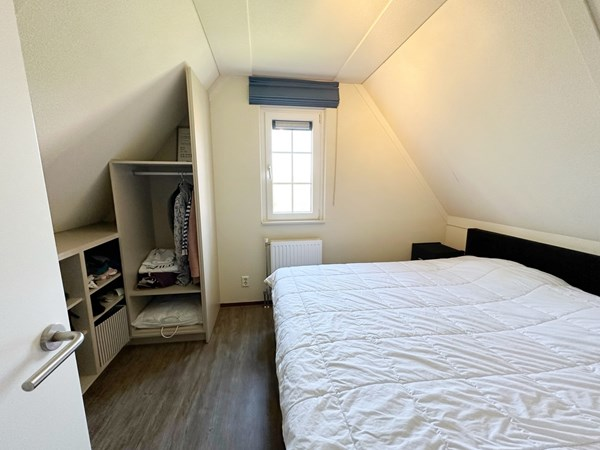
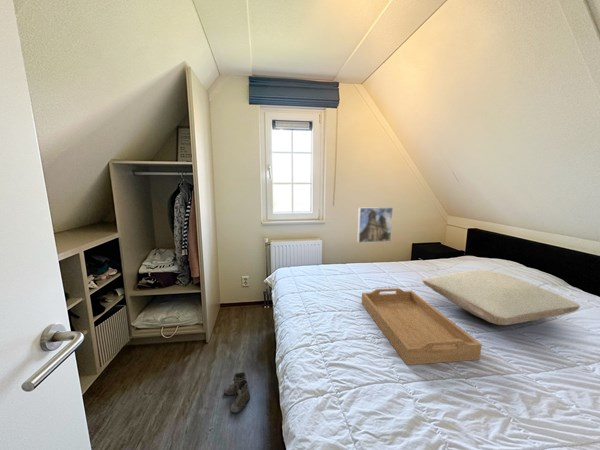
+ pillow [421,269,581,326]
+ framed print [356,206,394,244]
+ serving tray [361,287,483,366]
+ boots [223,371,251,415]
